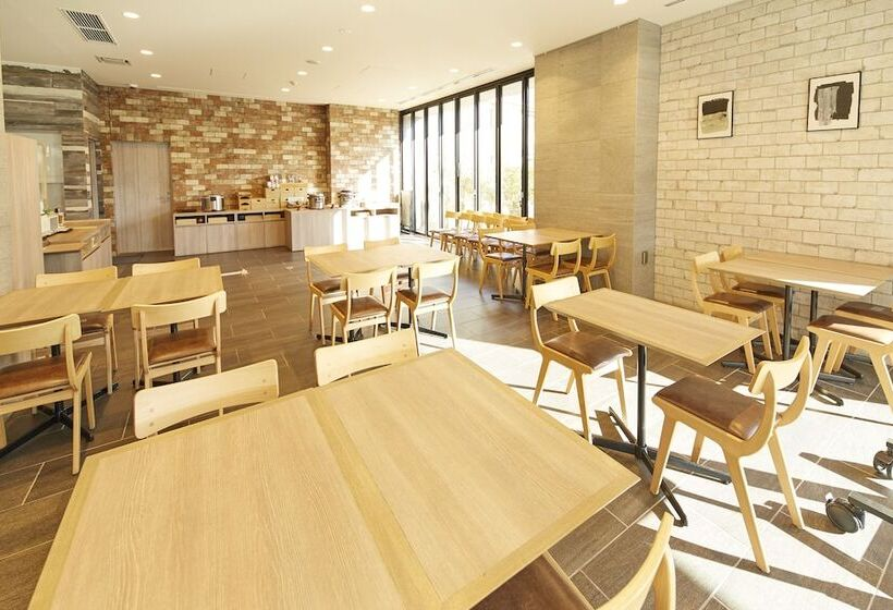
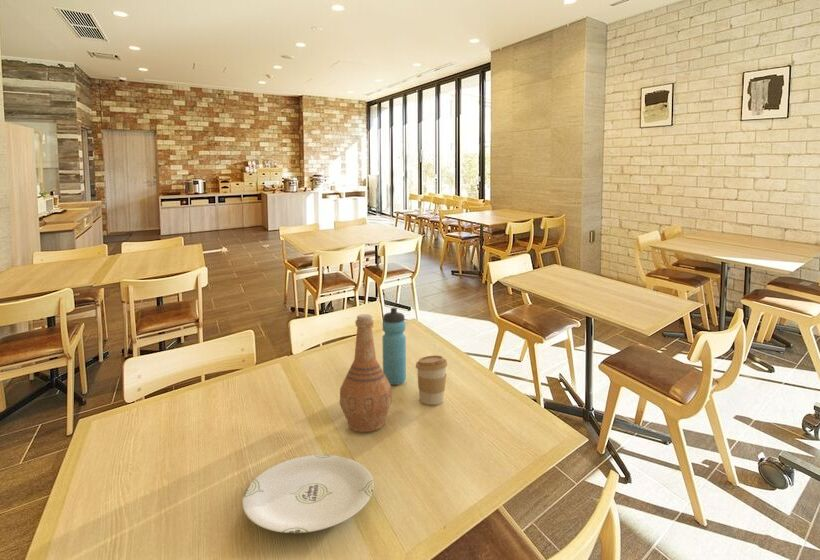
+ vase [339,313,393,433]
+ water bottle [381,307,407,386]
+ coffee cup [415,354,449,406]
+ plate [242,454,375,534]
